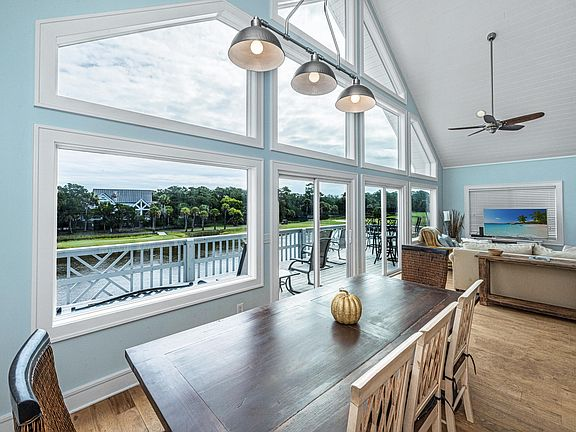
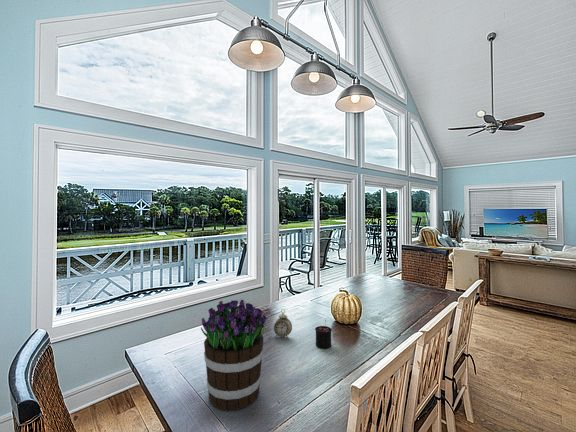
+ candle [314,319,333,350]
+ alarm clock [273,308,293,339]
+ bouquet [200,299,268,411]
